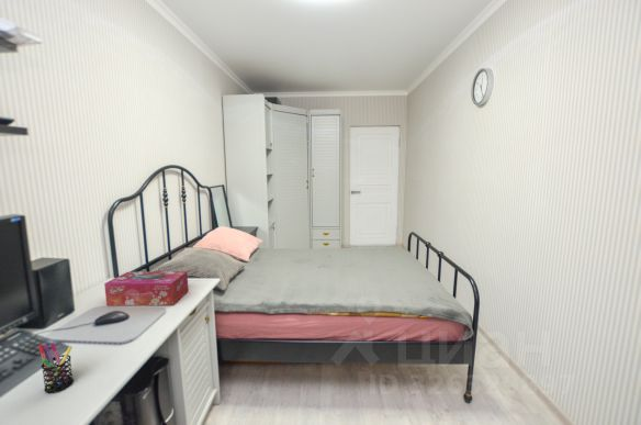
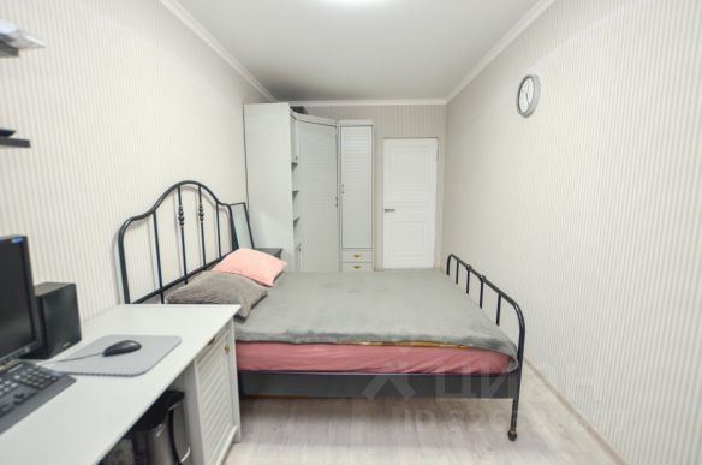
- pen holder [37,343,75,394]
- tissue box [103,270,190,306]
